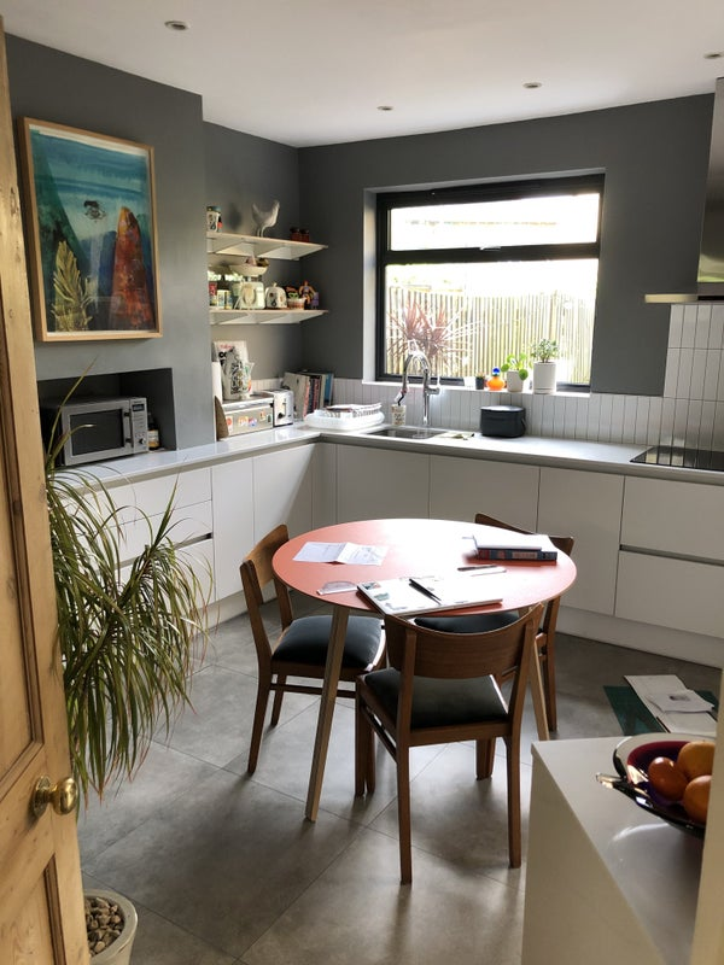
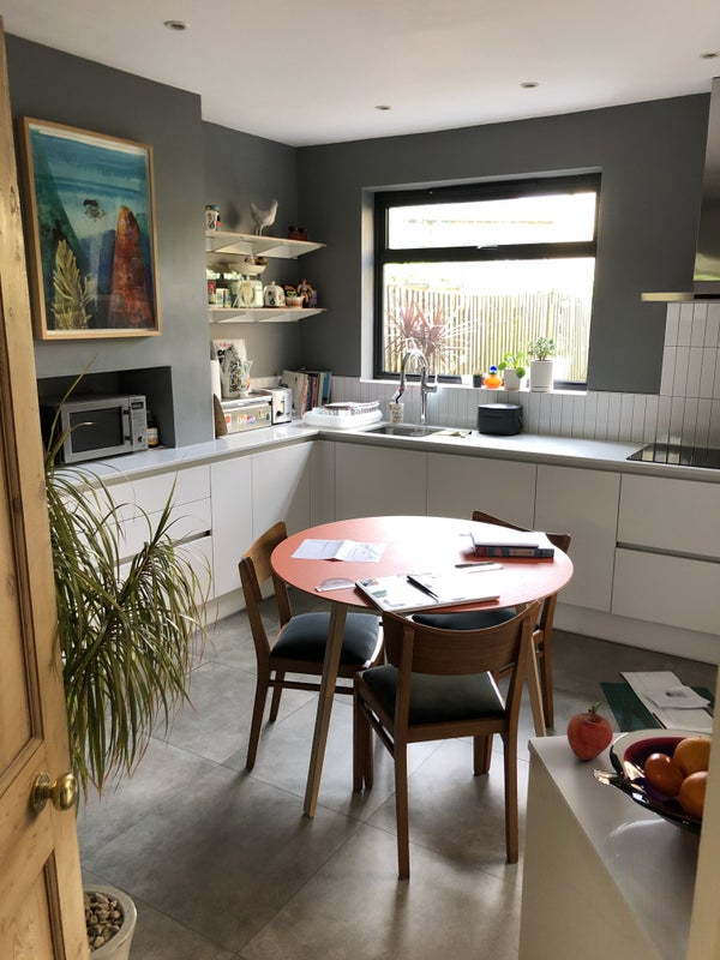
+ fruit [565,701,614,761]
